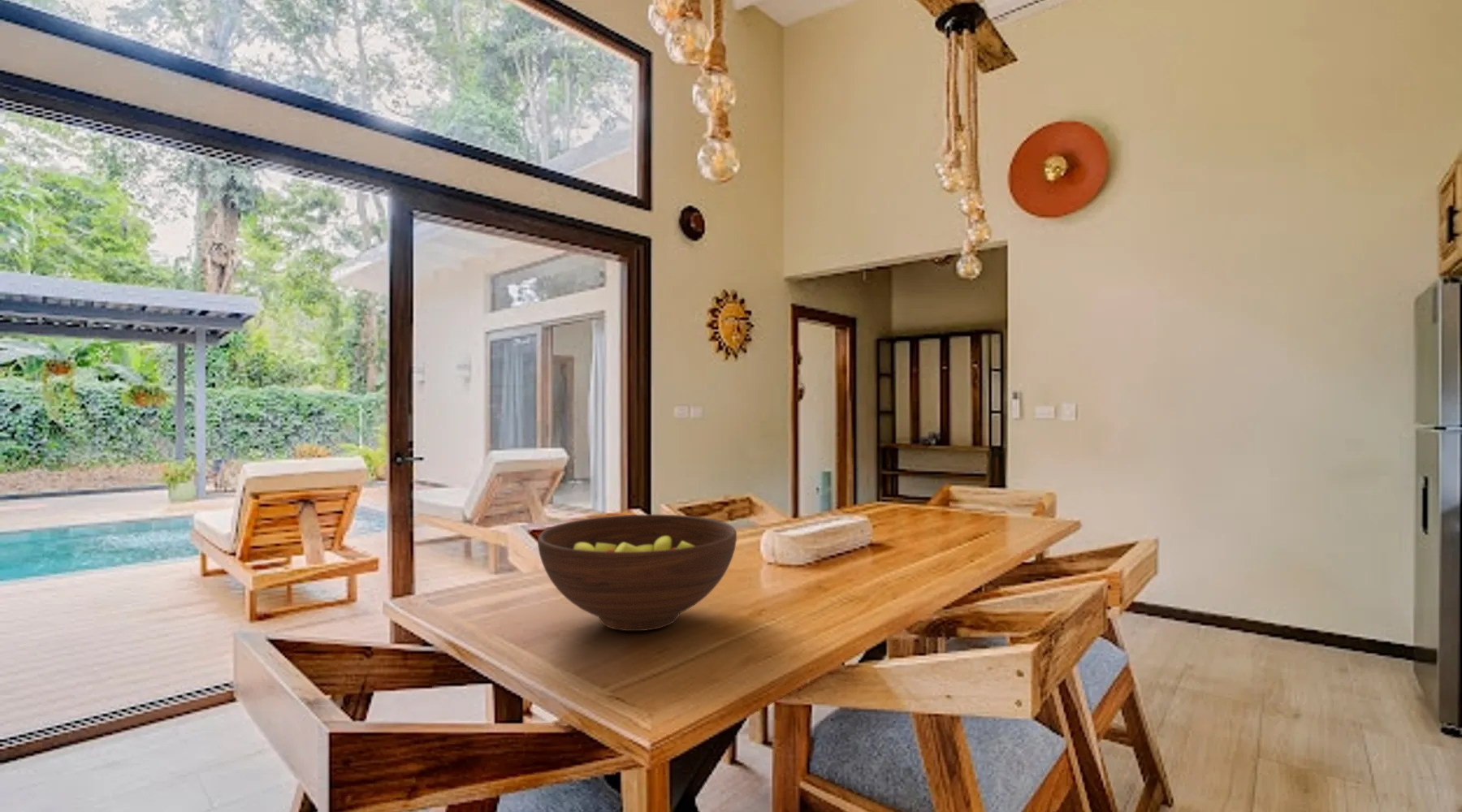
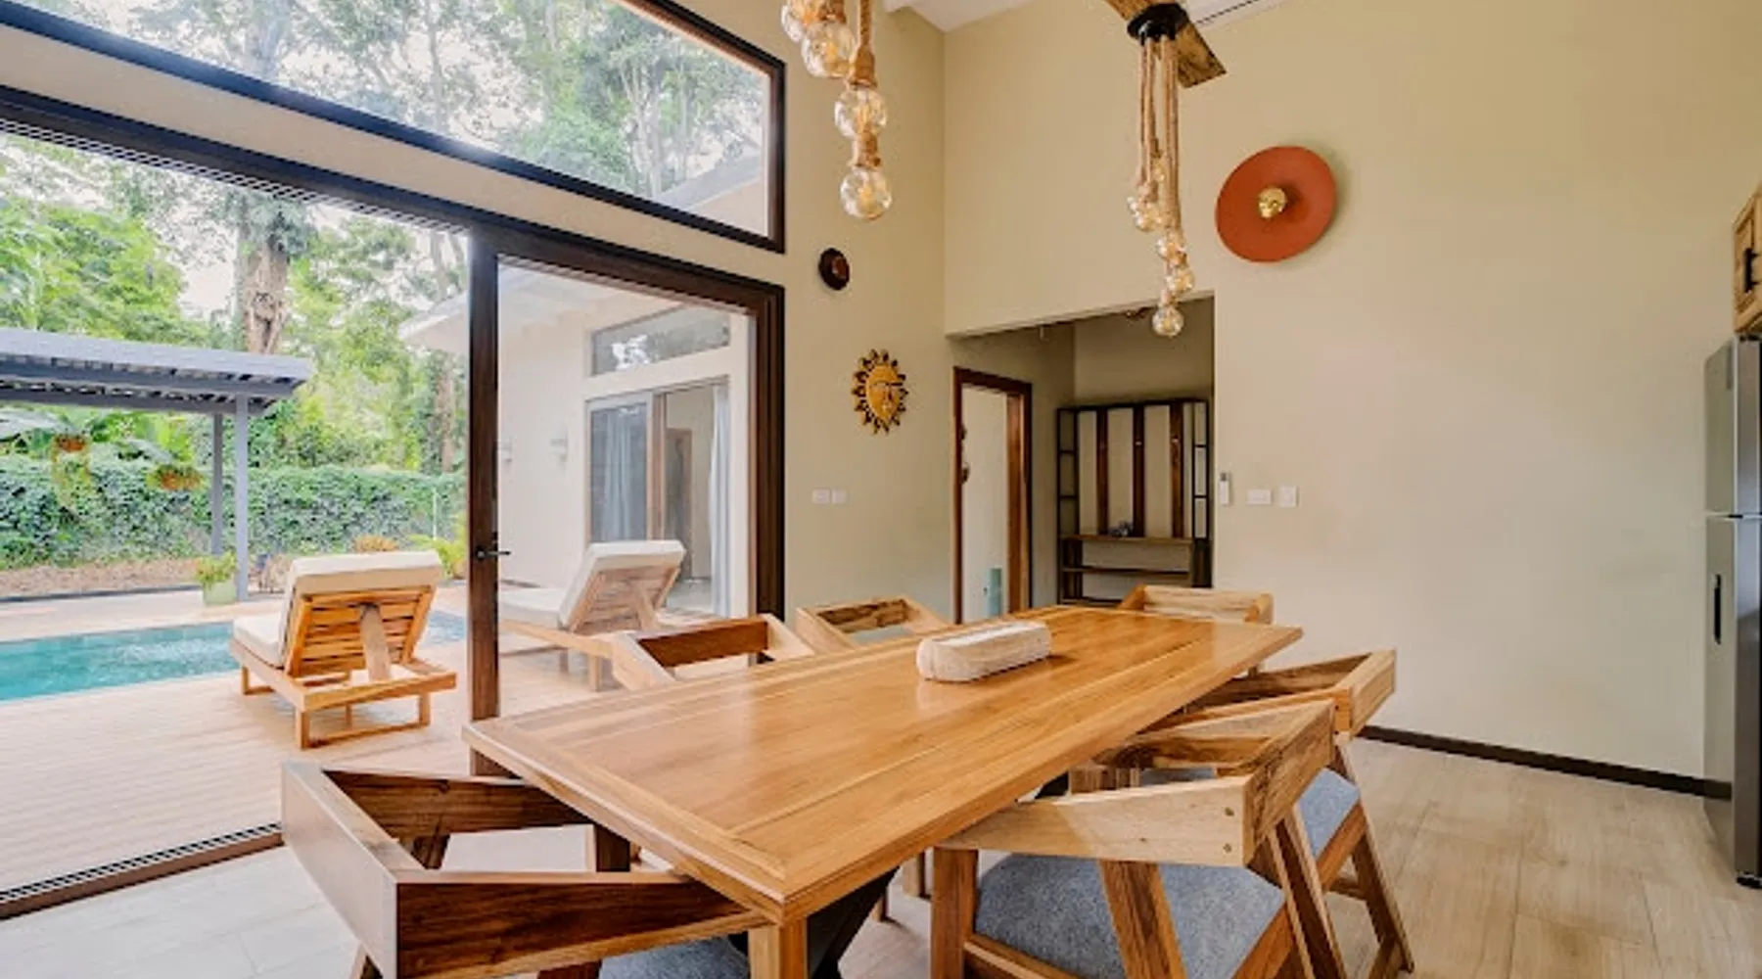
- fruit bowl [537,514,737,632]
